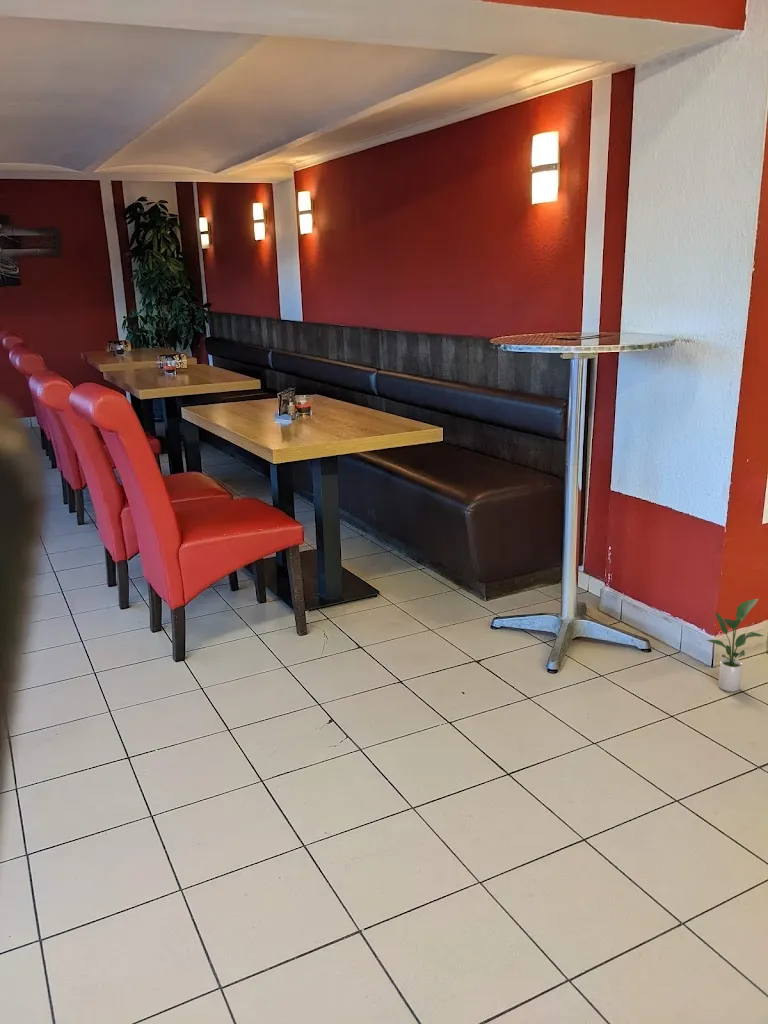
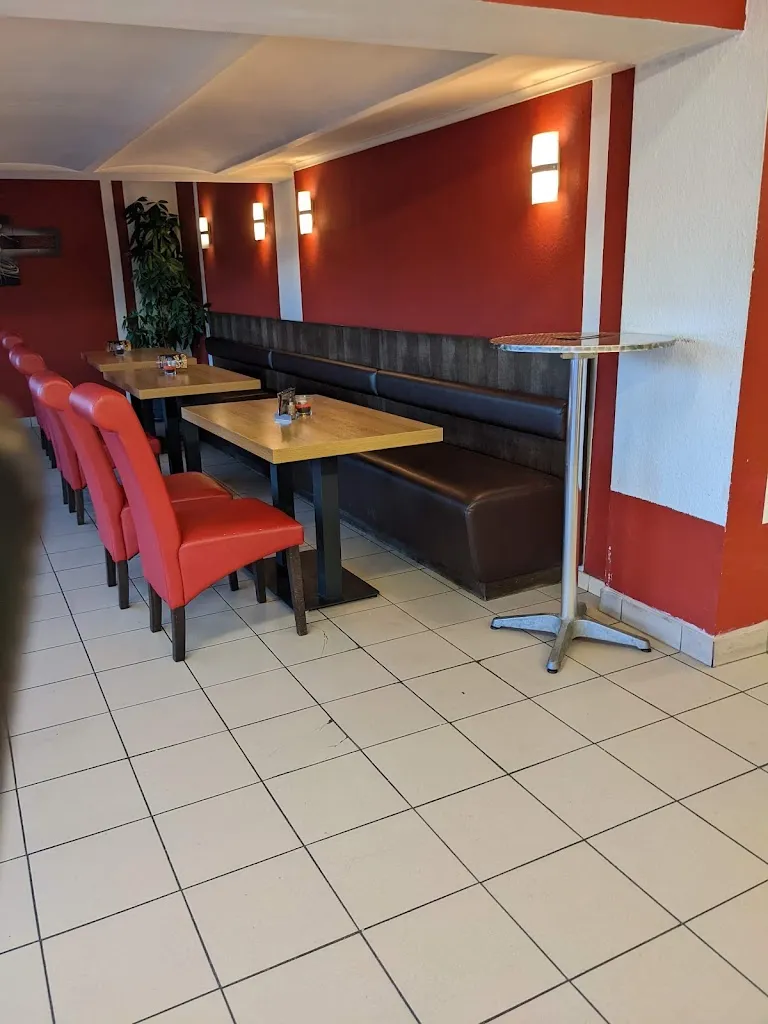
- potted plant [706,598,764,693]
